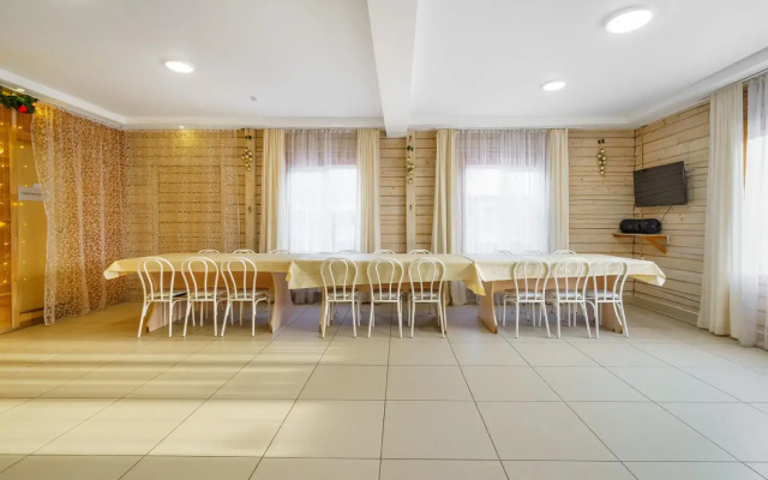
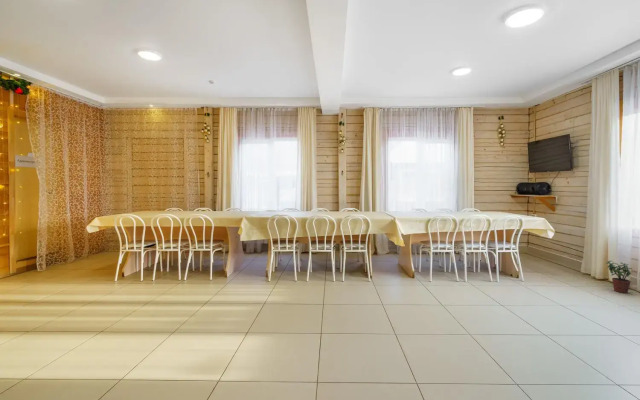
+ potted plant [605,260,633,294]
